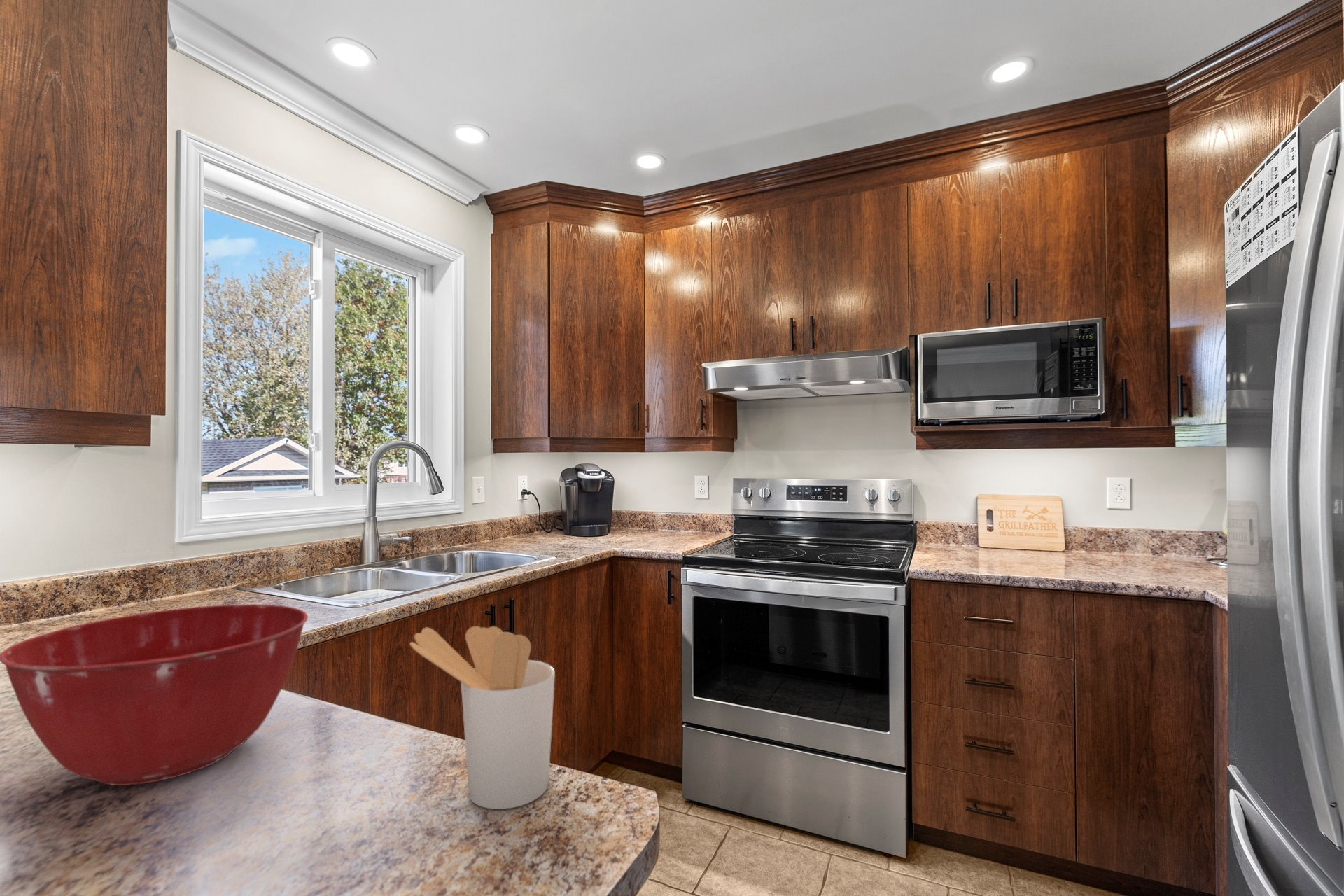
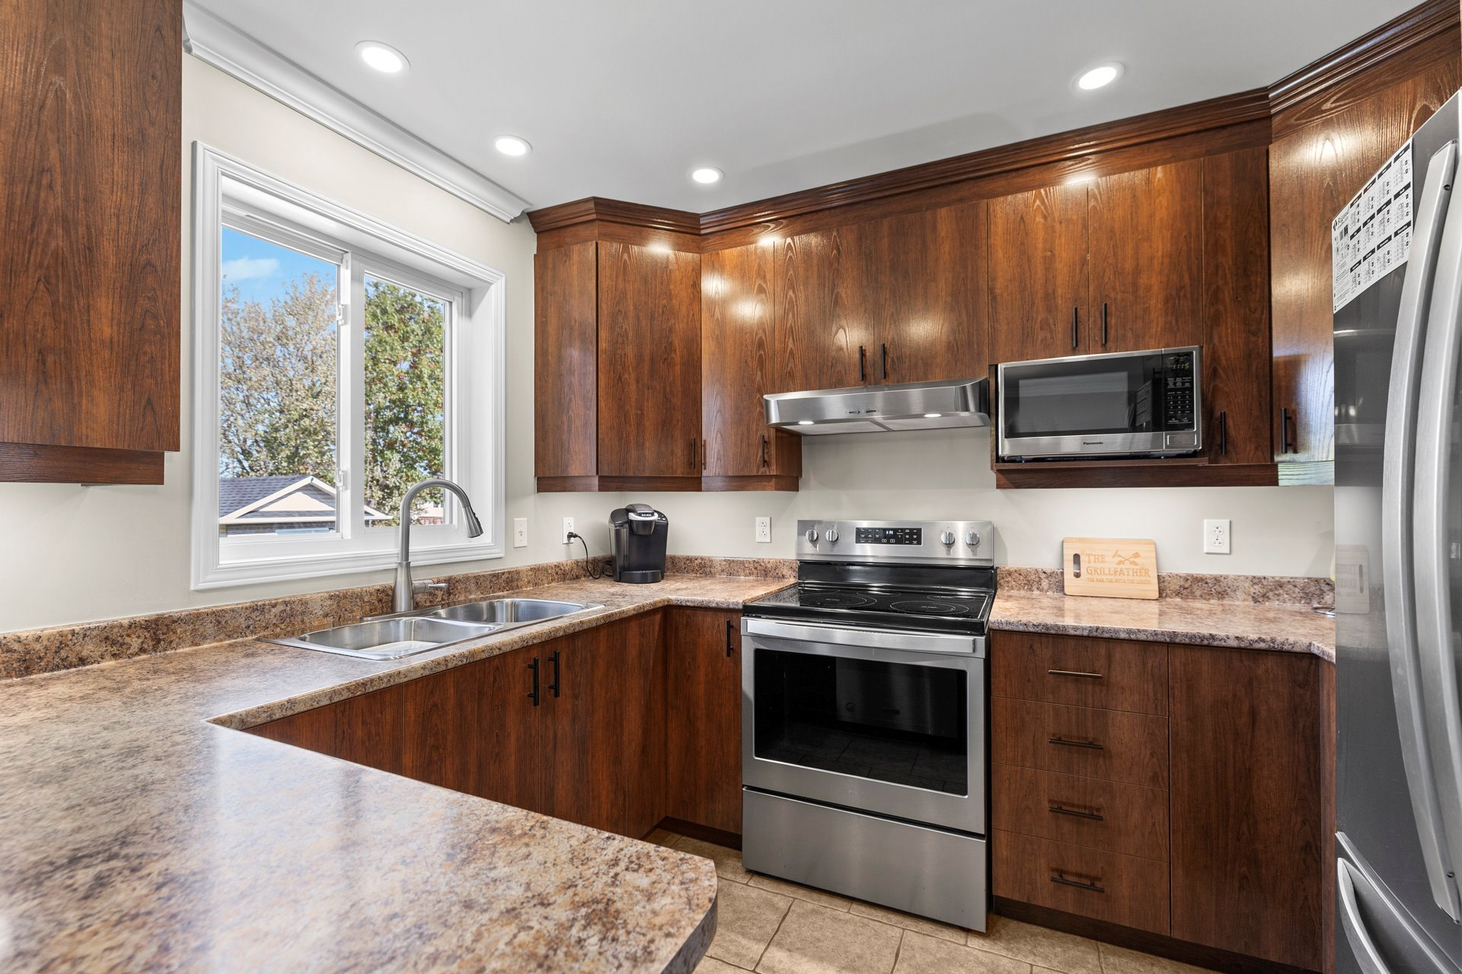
- mixing bowl [0,603,309,786]
- utensil holder [409,626,556,810]
